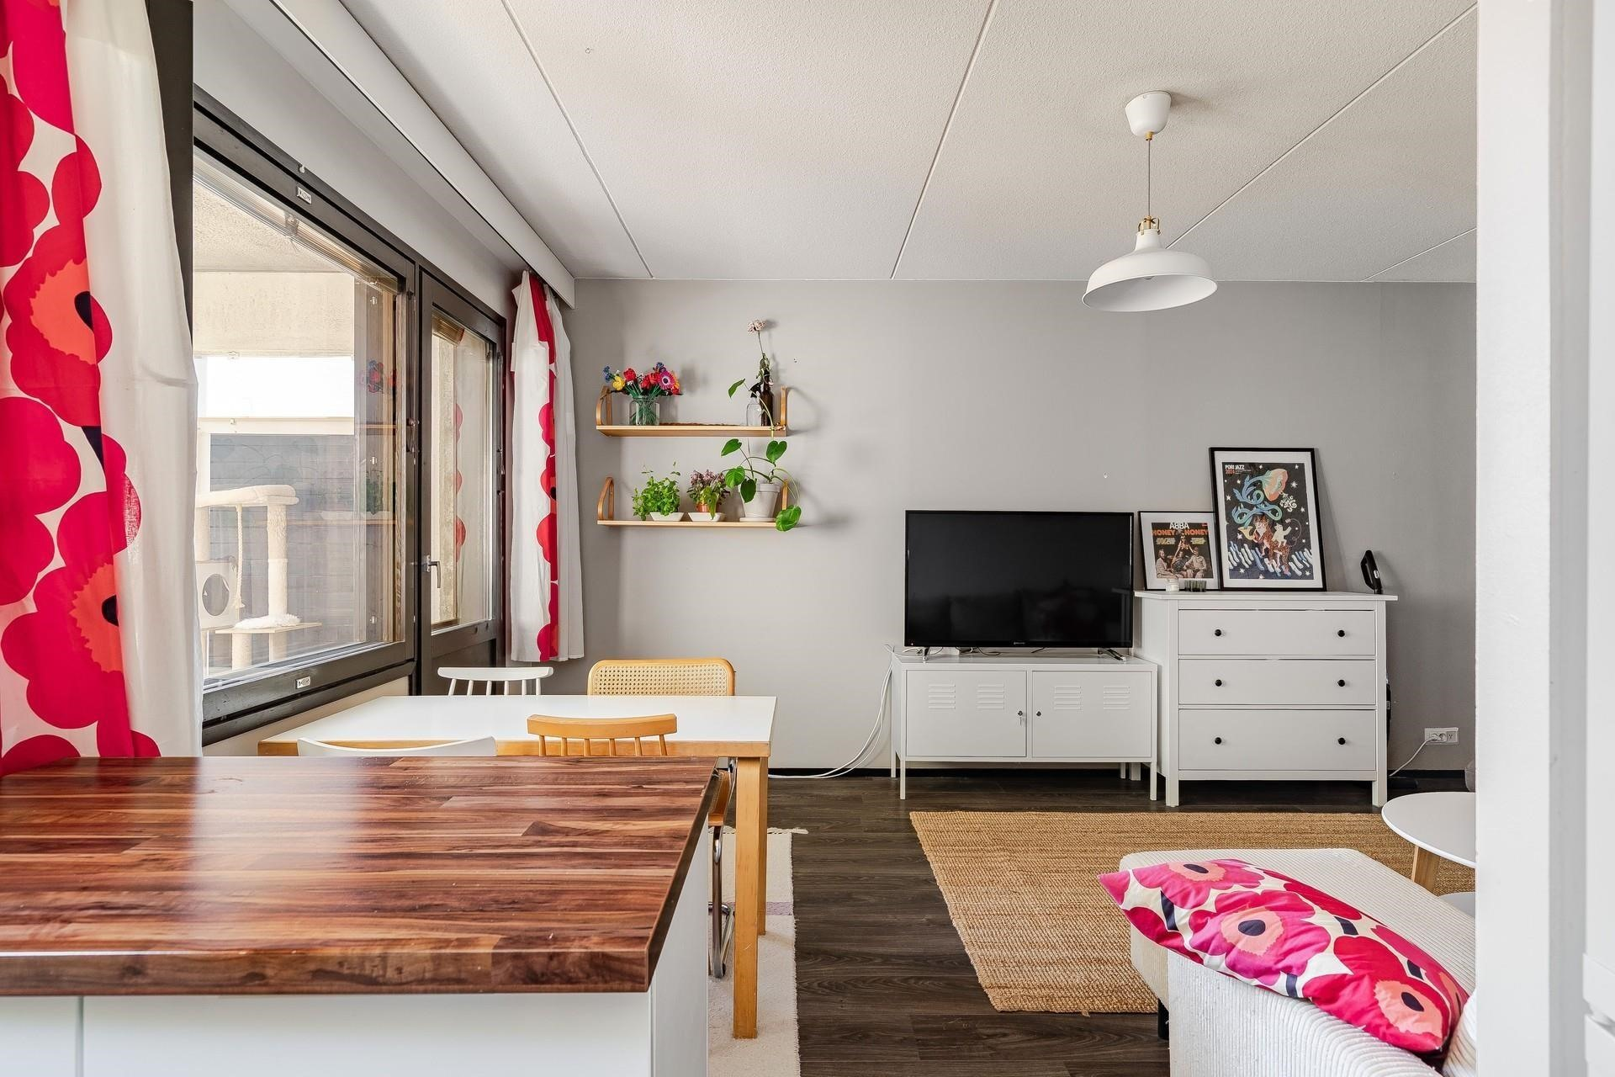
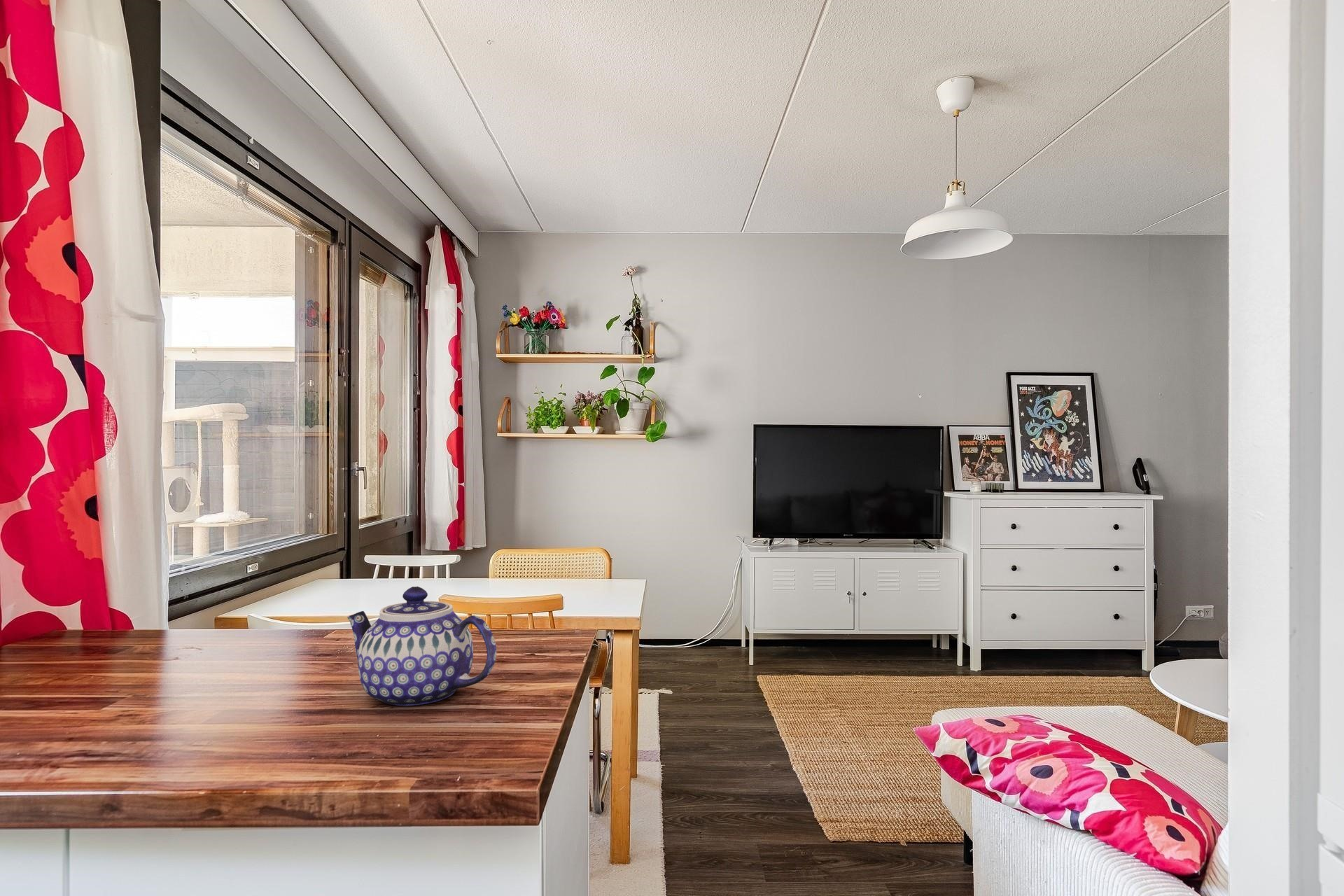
+ teapot [346,585,497,706]
